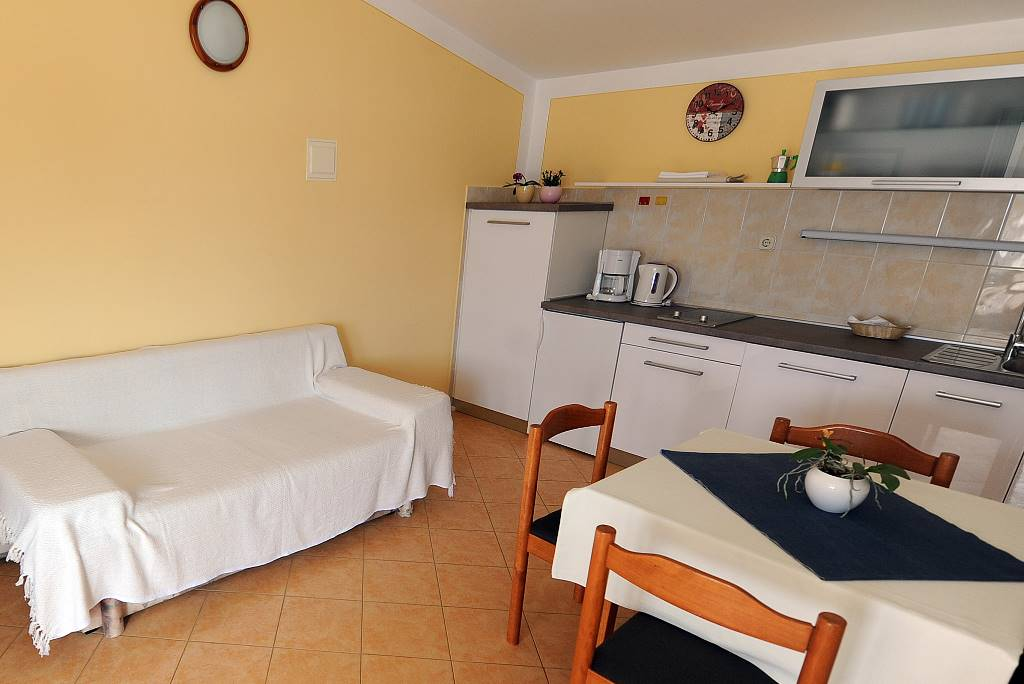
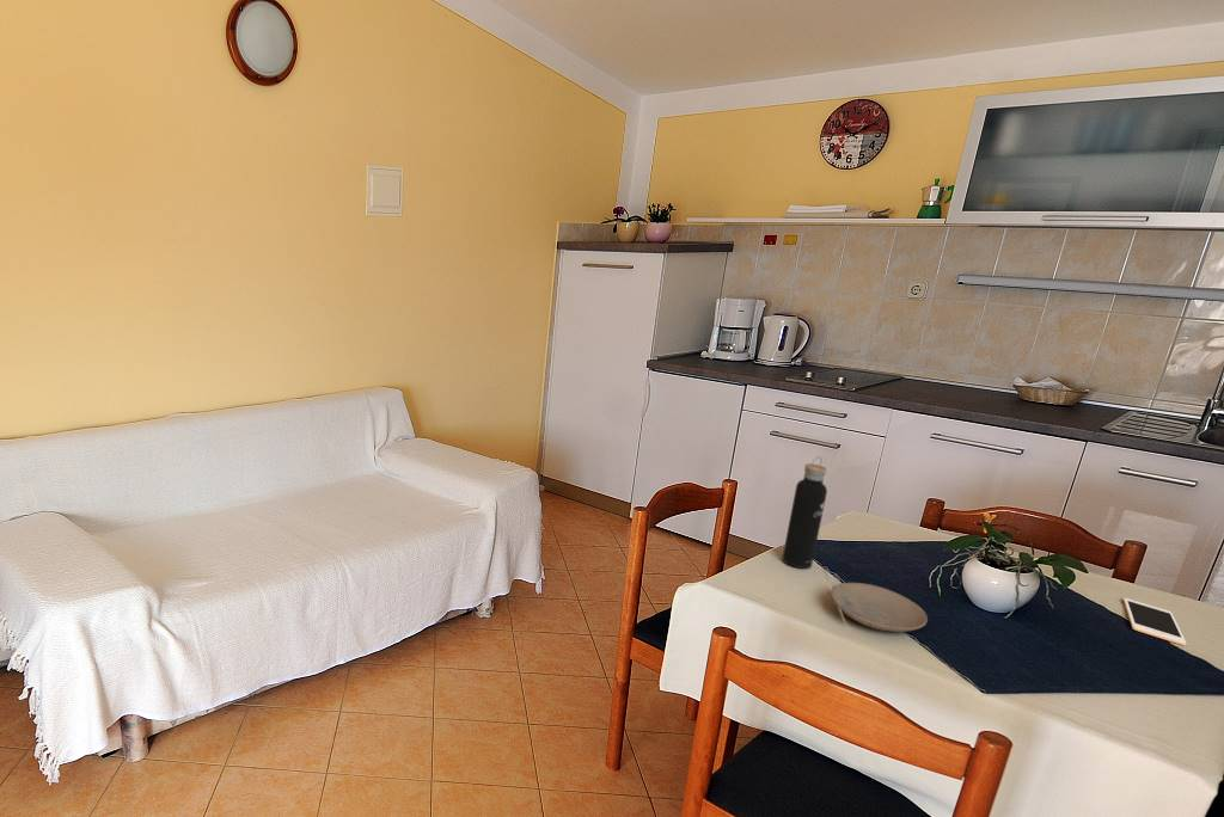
+ plate [830,582,929,633]
+ cell phone [1122,597,1187,646]
+ water bottle [781,455,828,570]
